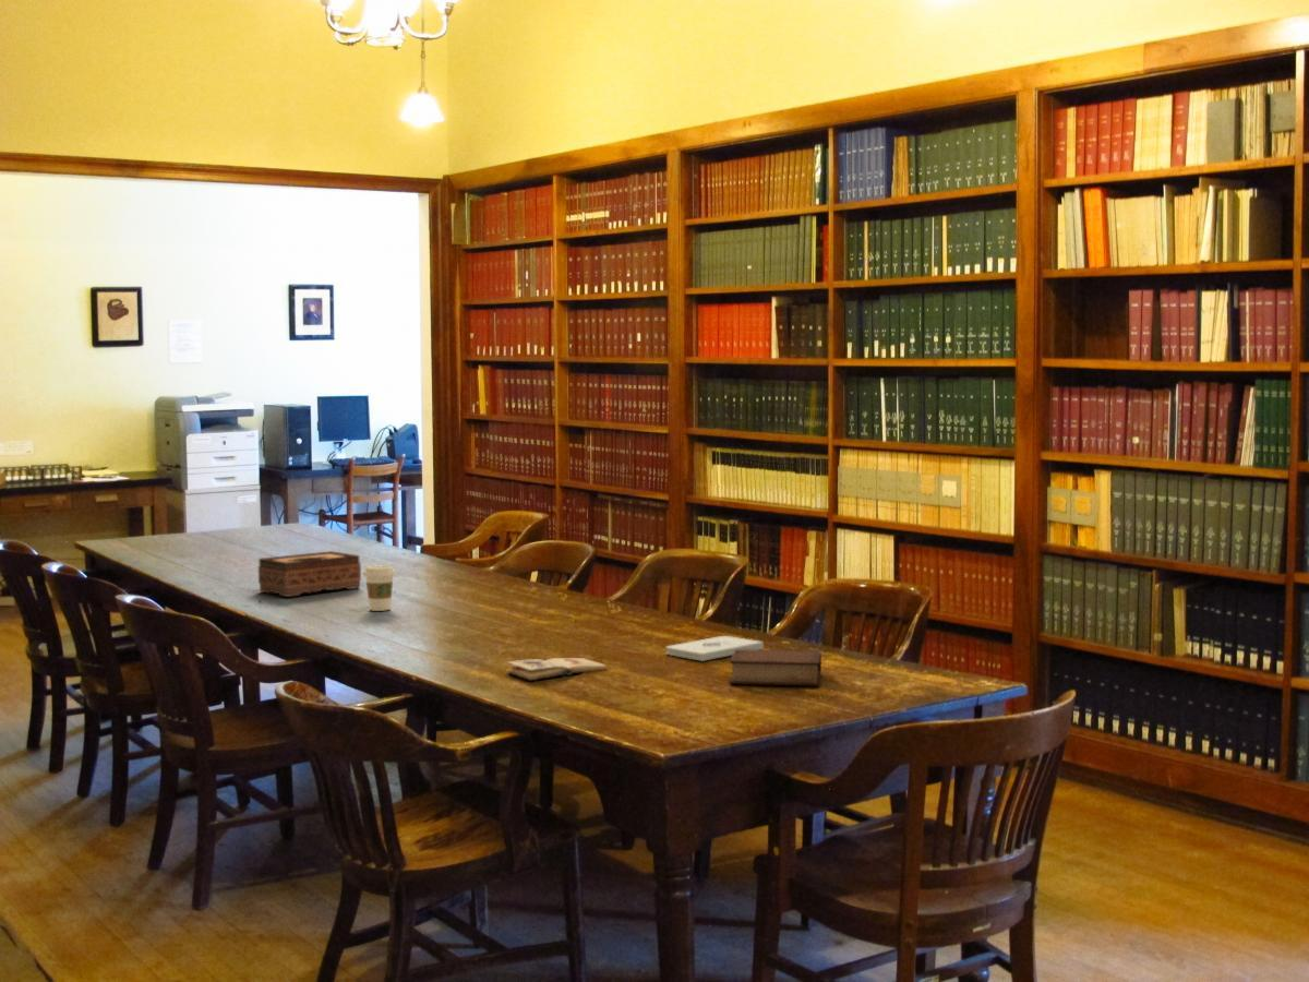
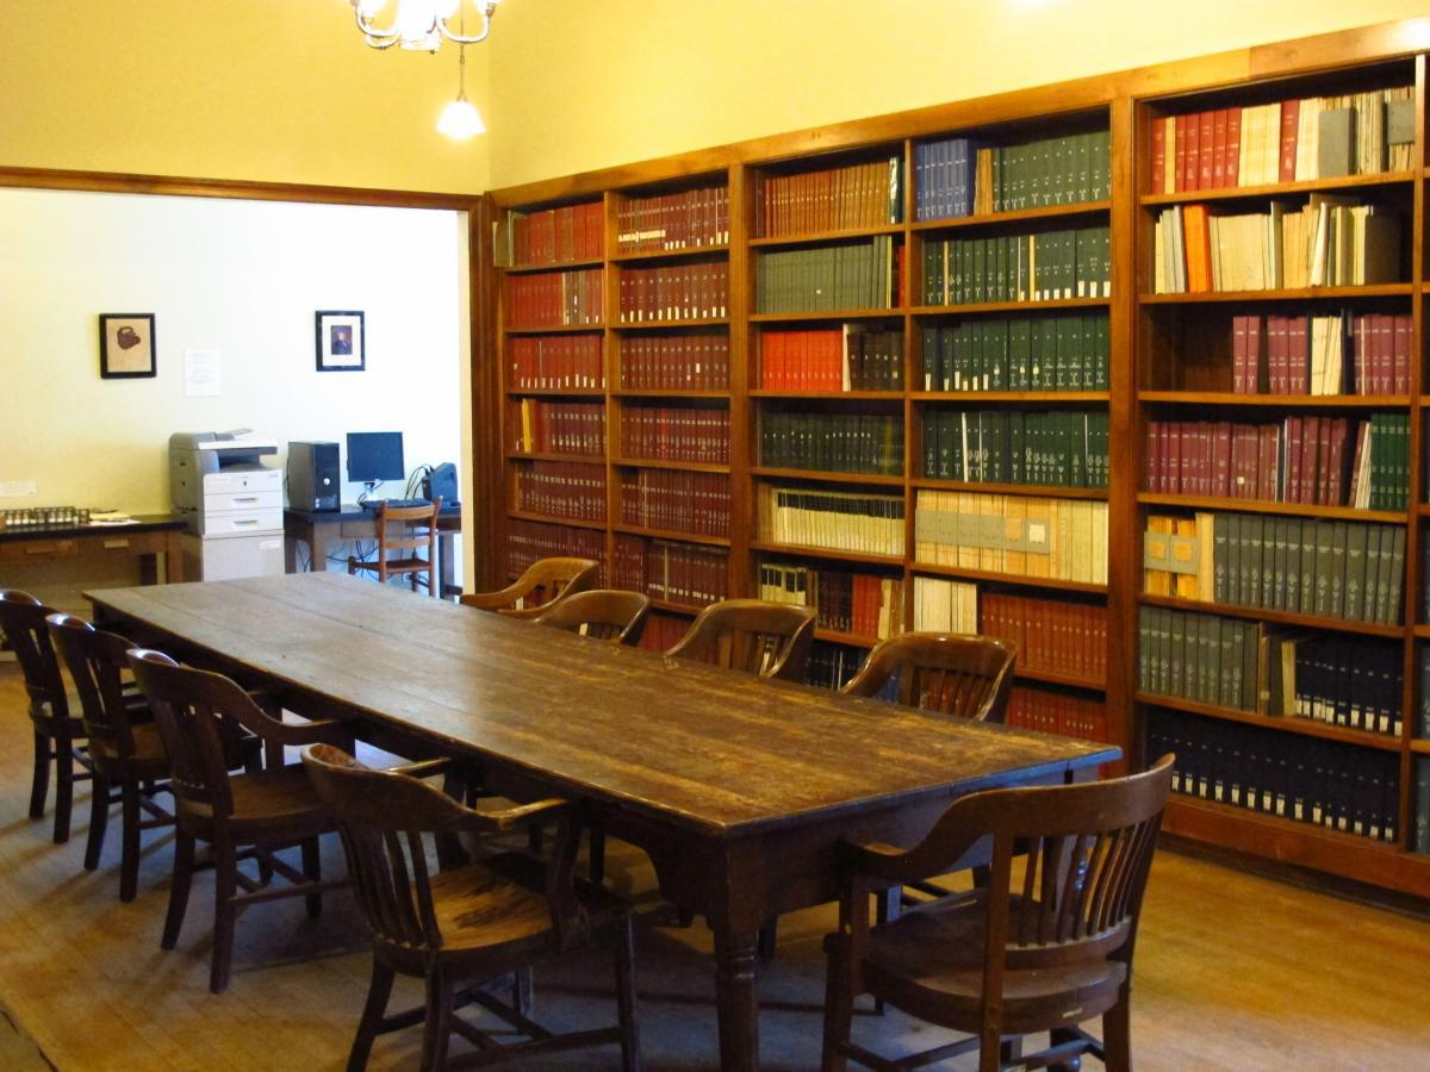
- paperback book [503,657,607,681]
- notepad [665,635,765,662]
- book [729,649,822,686]
- coffee cup [362,564,396,612]
- tissue box [257,550,362,598]
